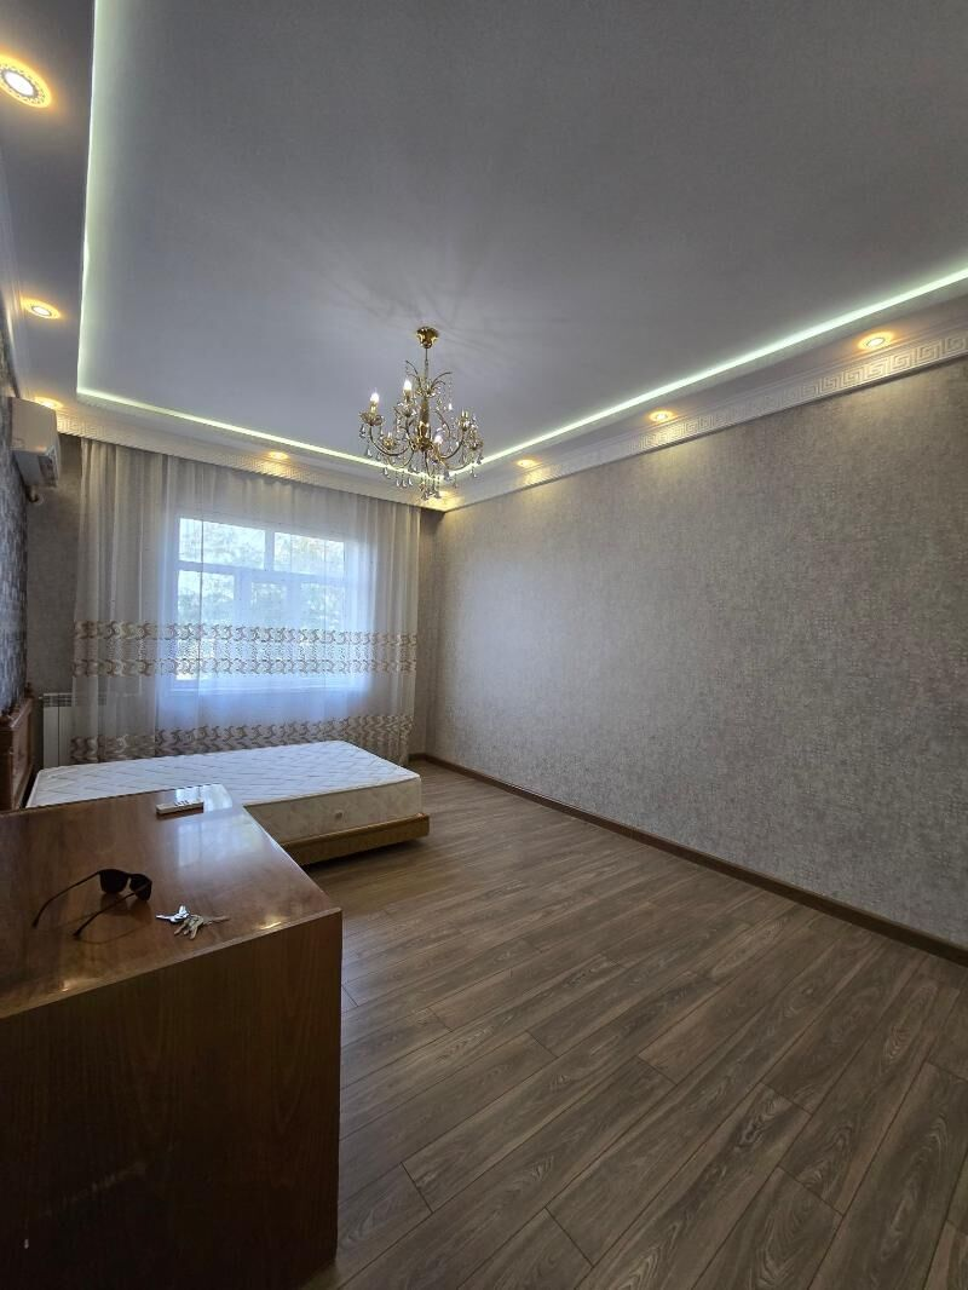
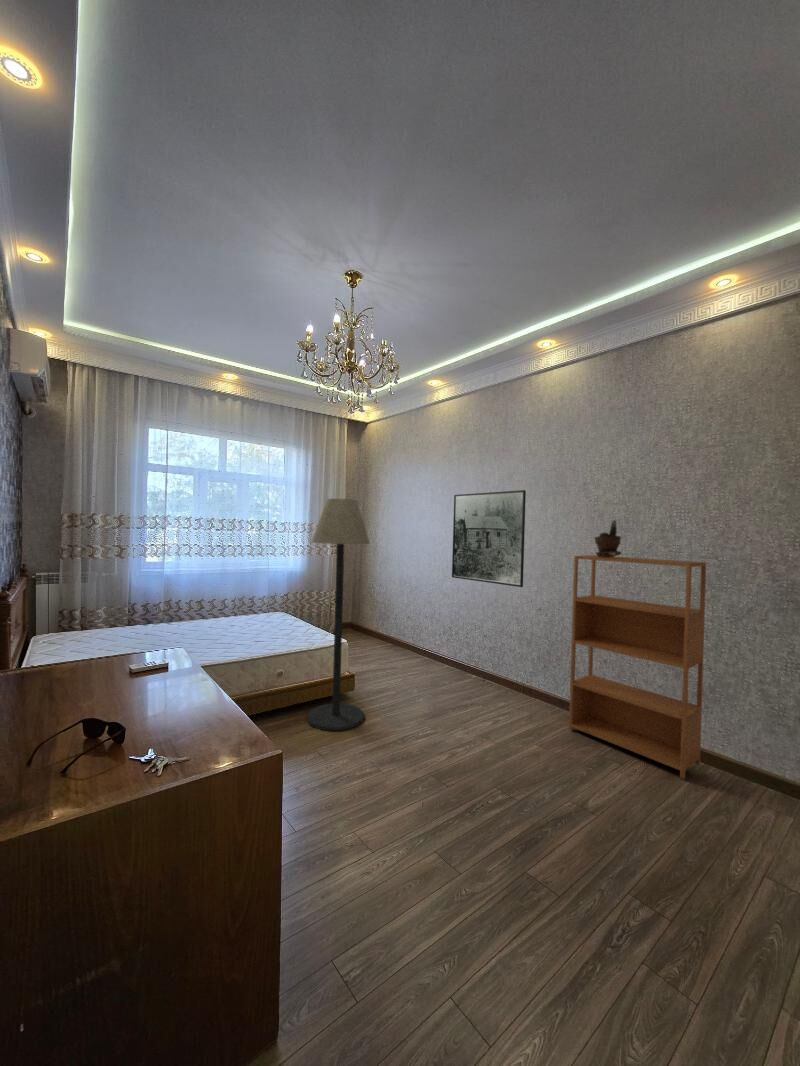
+ bookshelf [568,554,707,780]
+ floor lamp [306,498,371,732]
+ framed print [451,489,527,588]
+ potted plant [594,519,623,557]
